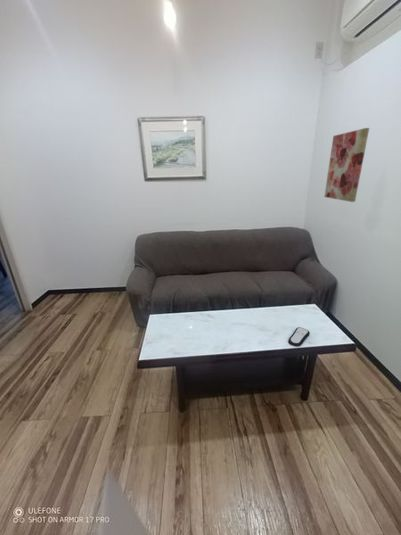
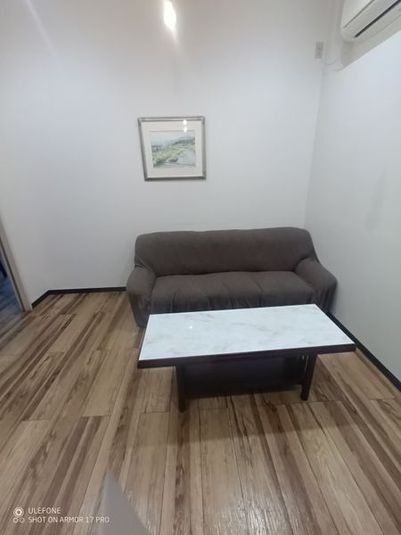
- remote control [287,326,311,347]
- wall art [323,127,370,203]
